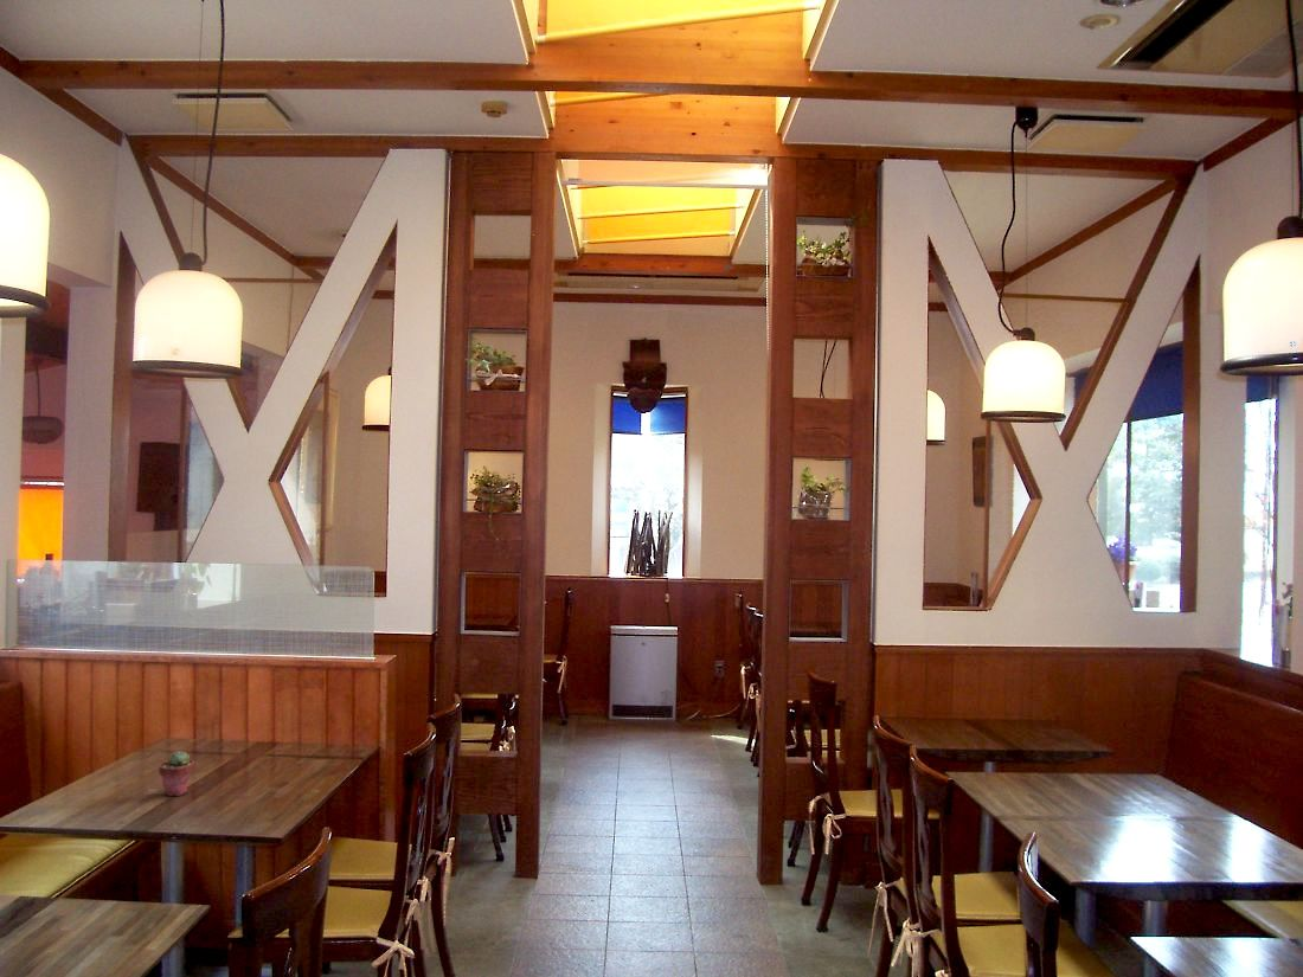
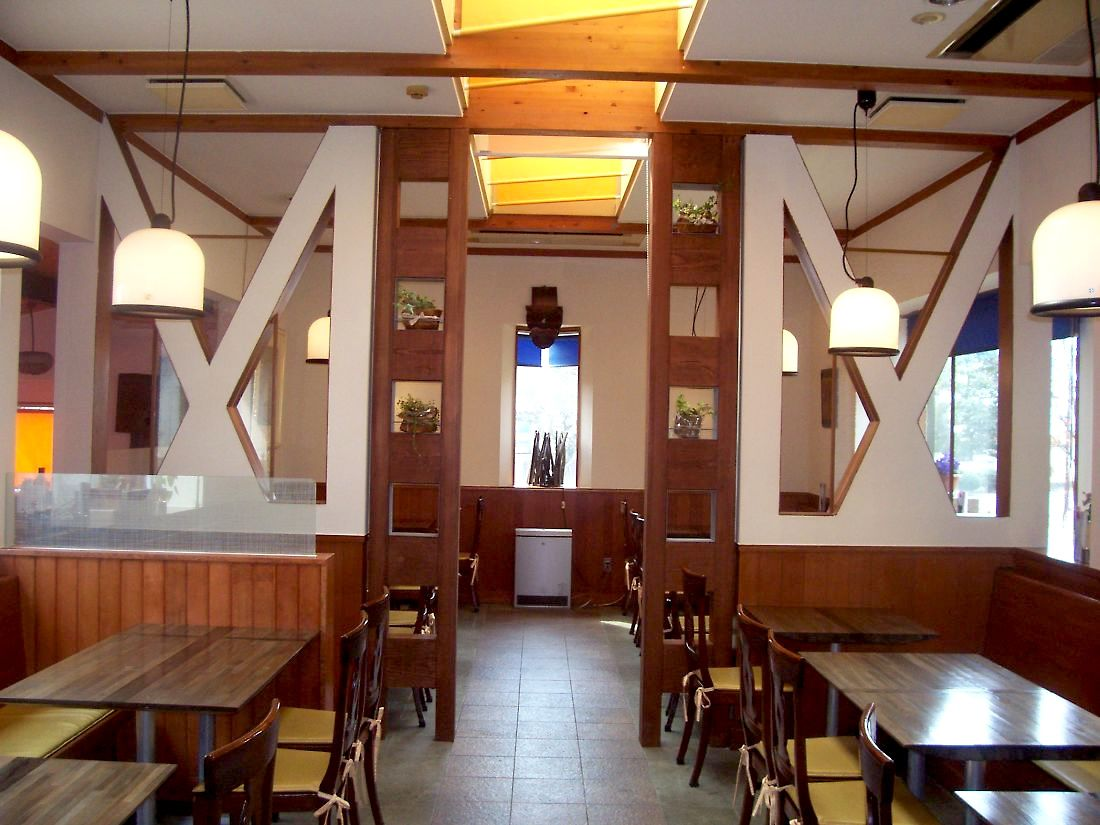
- potted succulent [158,750,195,797]
